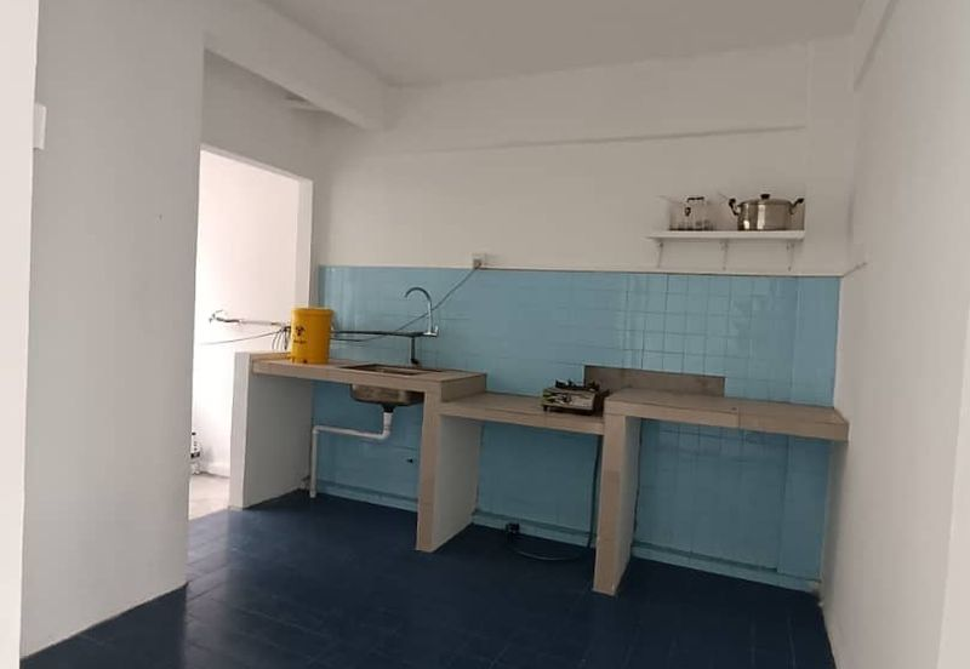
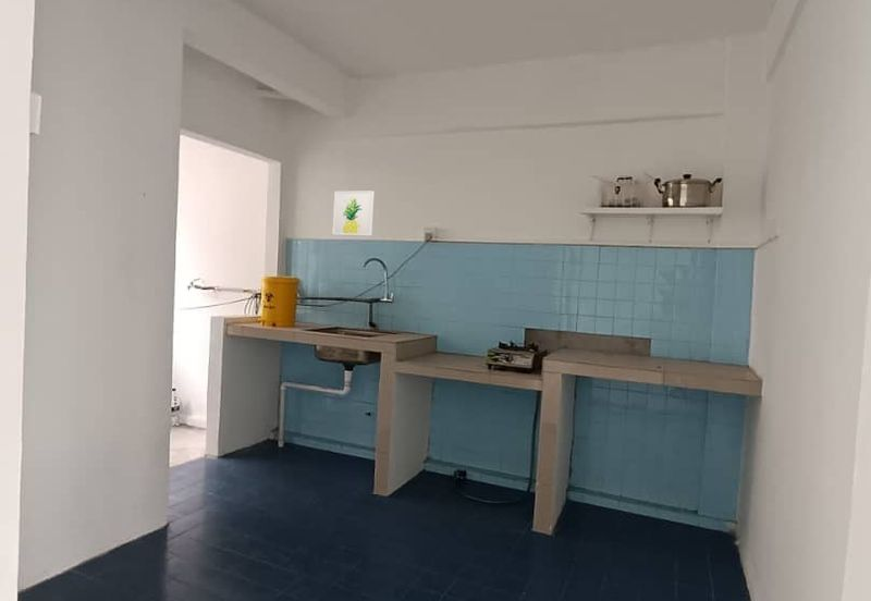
+ wall art [331,189,375,236]
